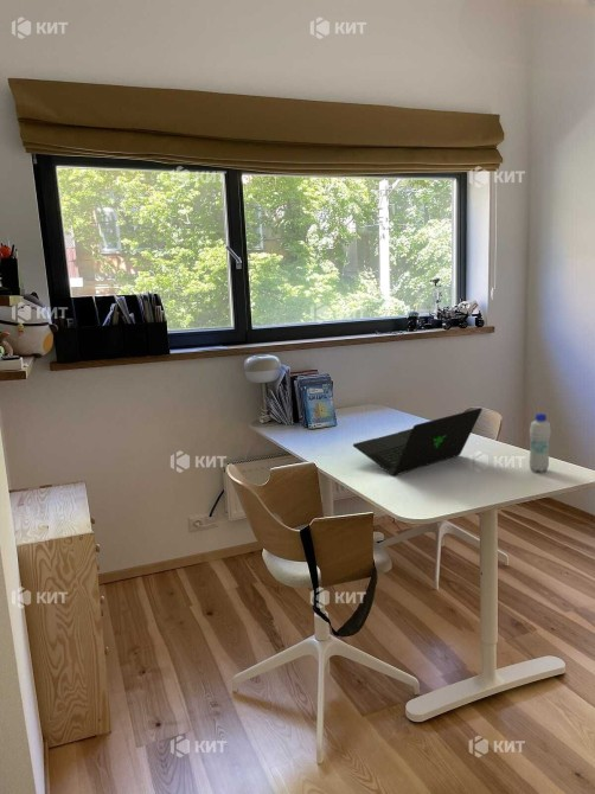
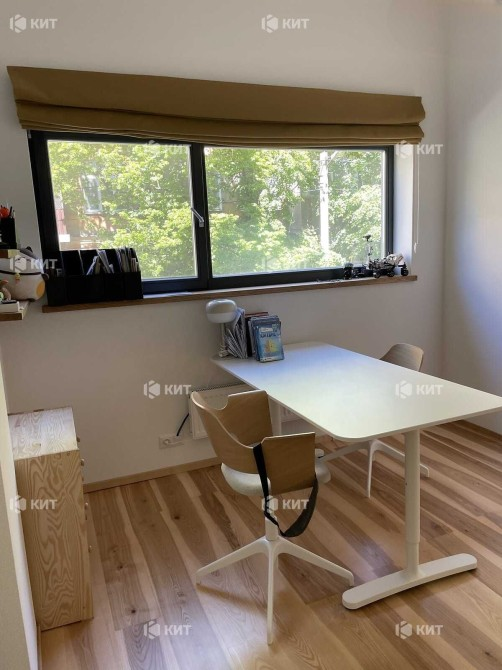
- laptop [352,406,484,476]
- bottle [527,412,552,473]
